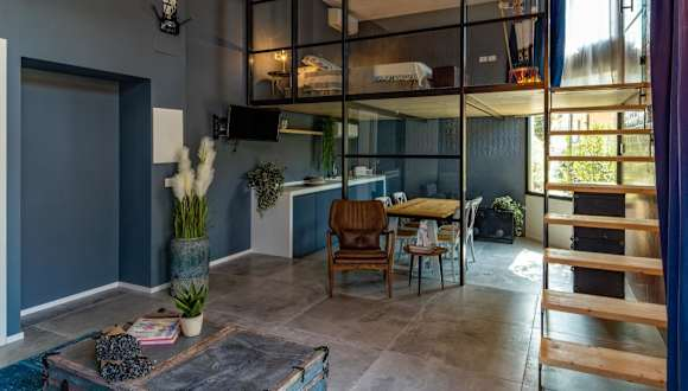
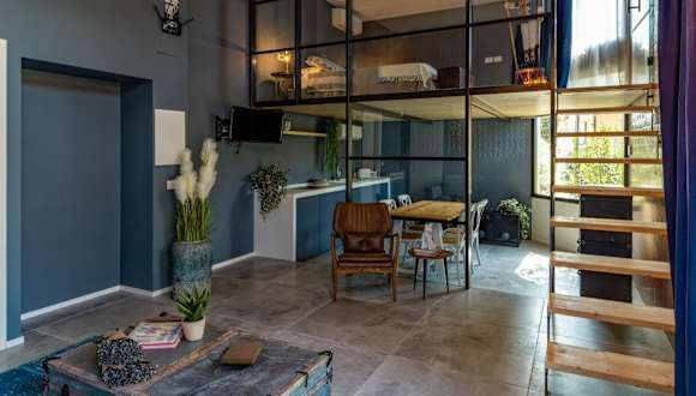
+ notebook [220,341,264,366]
